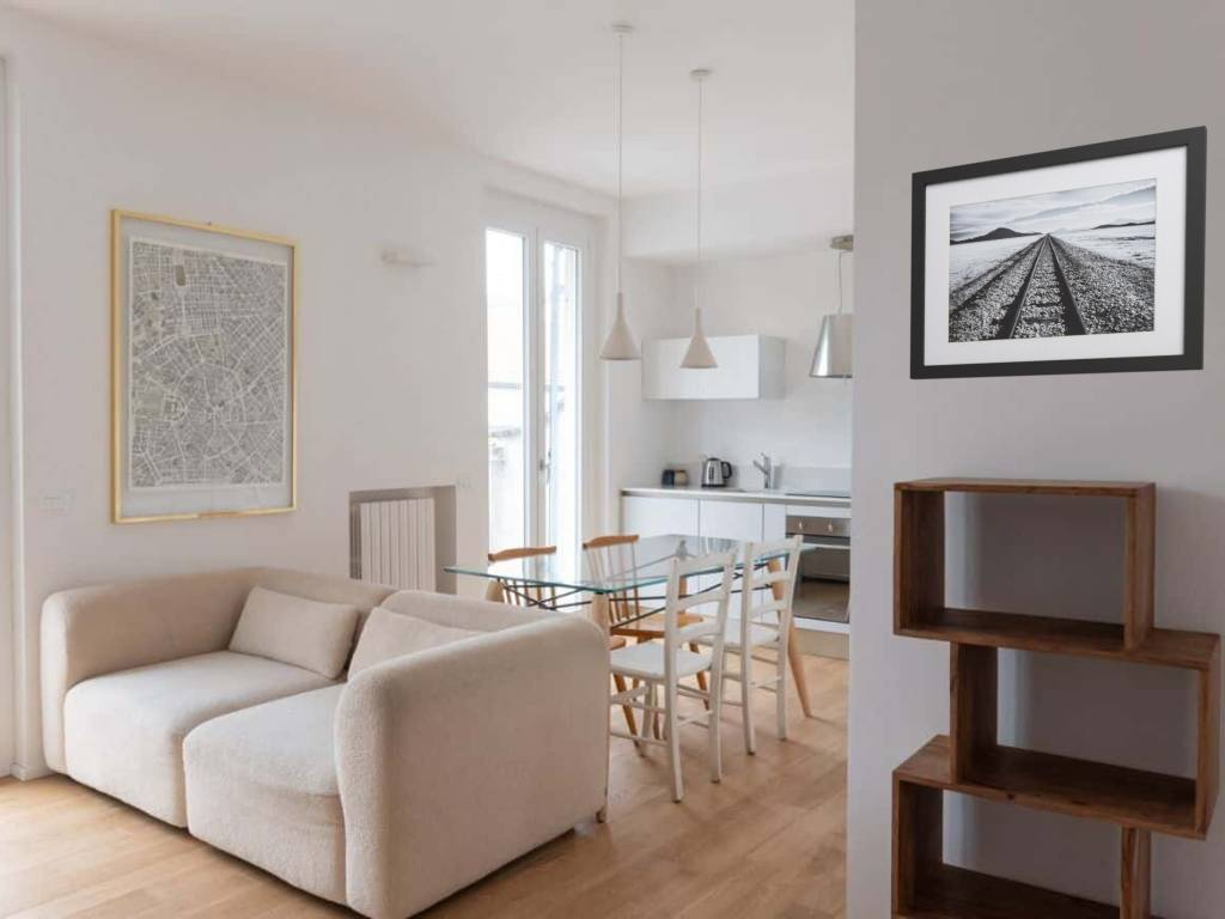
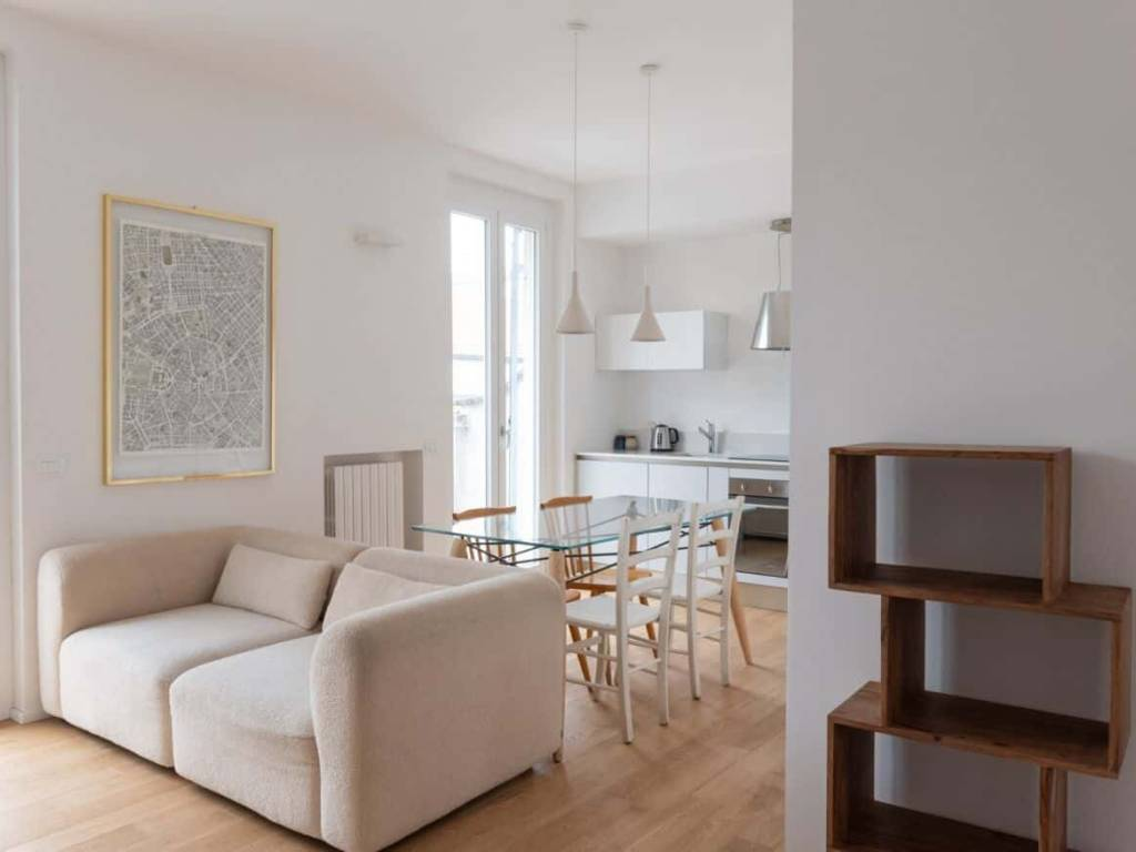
- wall art [909,124,1208,381]
